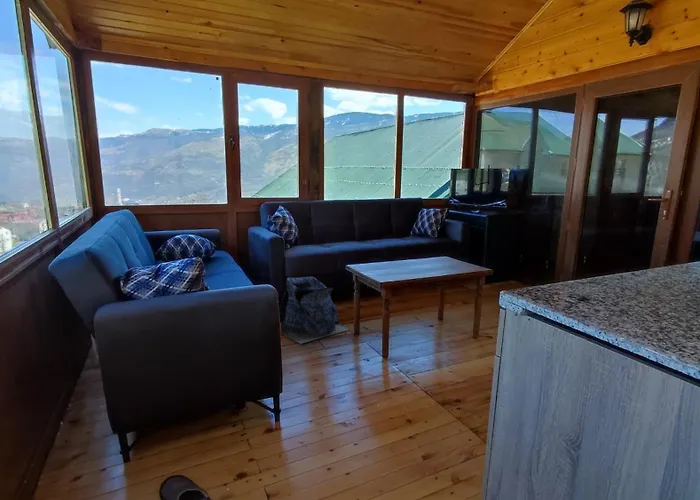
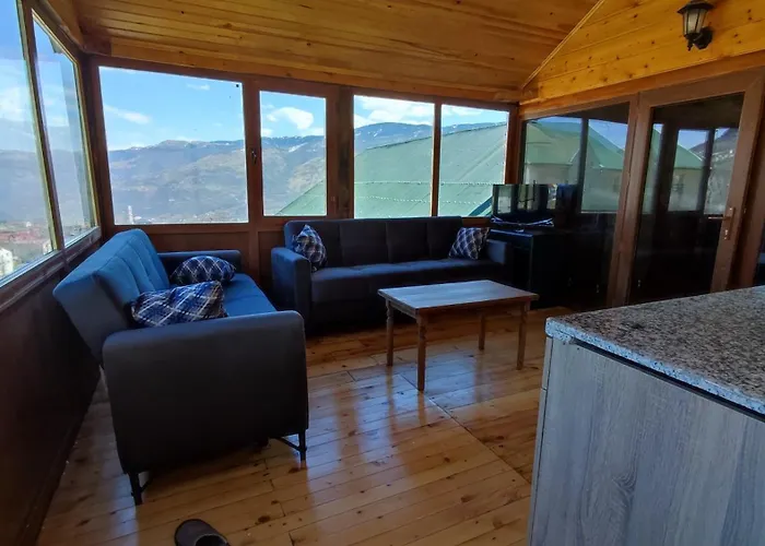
- backpack [279,276,350,345]
